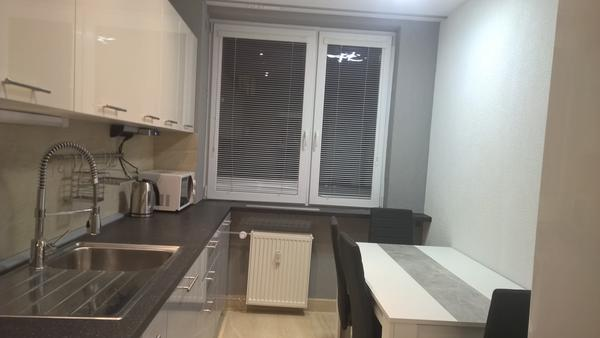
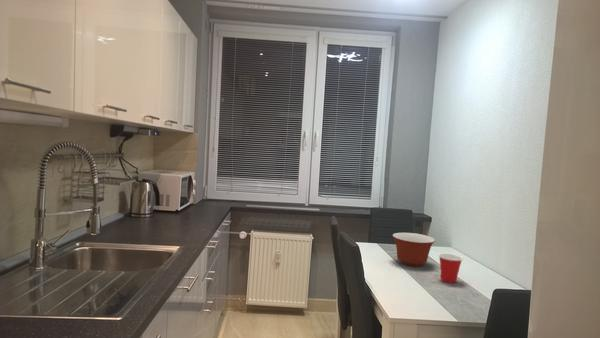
+ cup [437,252,464,284]
+ mixing bowl [391,232,436,267]
